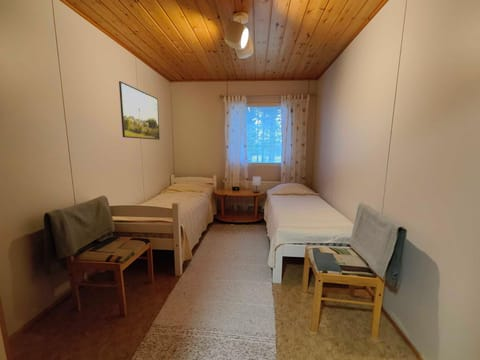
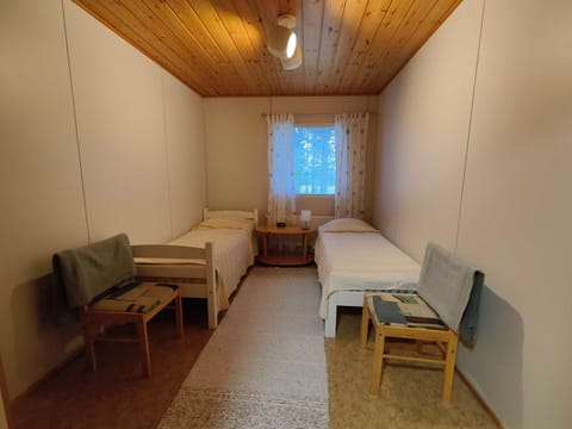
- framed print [118,80,161,141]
